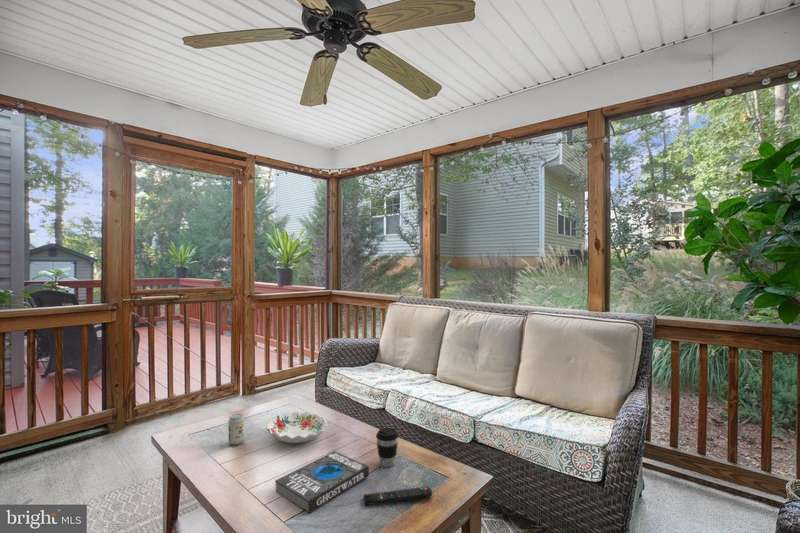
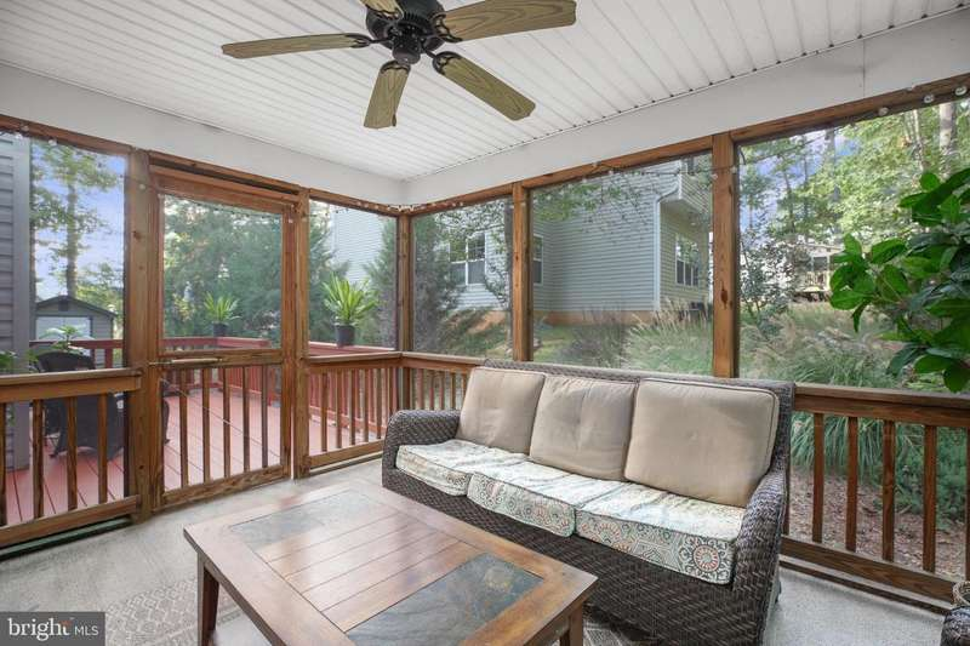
- beverage can [227,413,245,446]
- book [274,450,370,514]
- decorative bowl [265,410,328,444]
- coffee cup [375,427,399,468]
- remote control [363,486,433,506]
